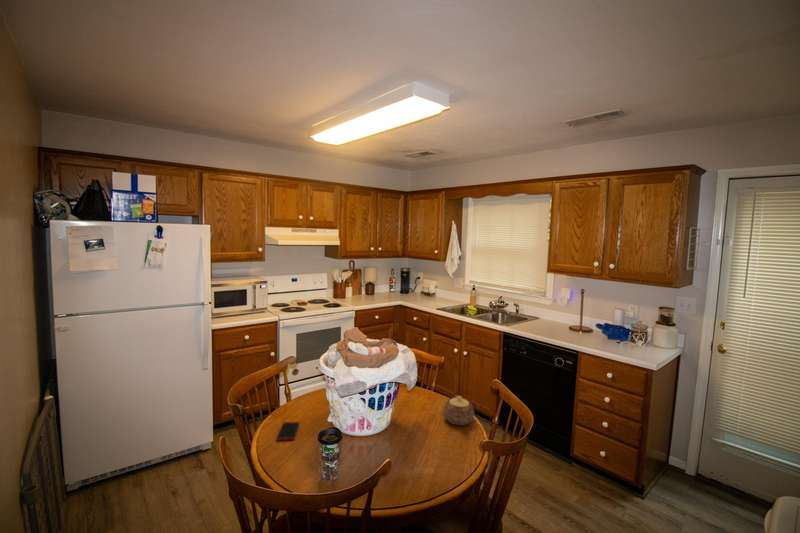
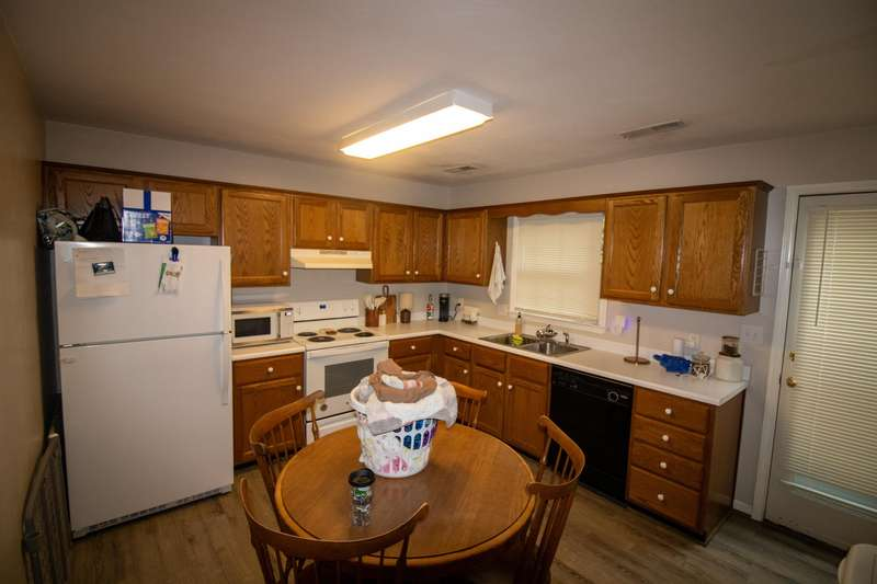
- cell phone [276,421,300,441]
- teapot [442,394,475,426]
